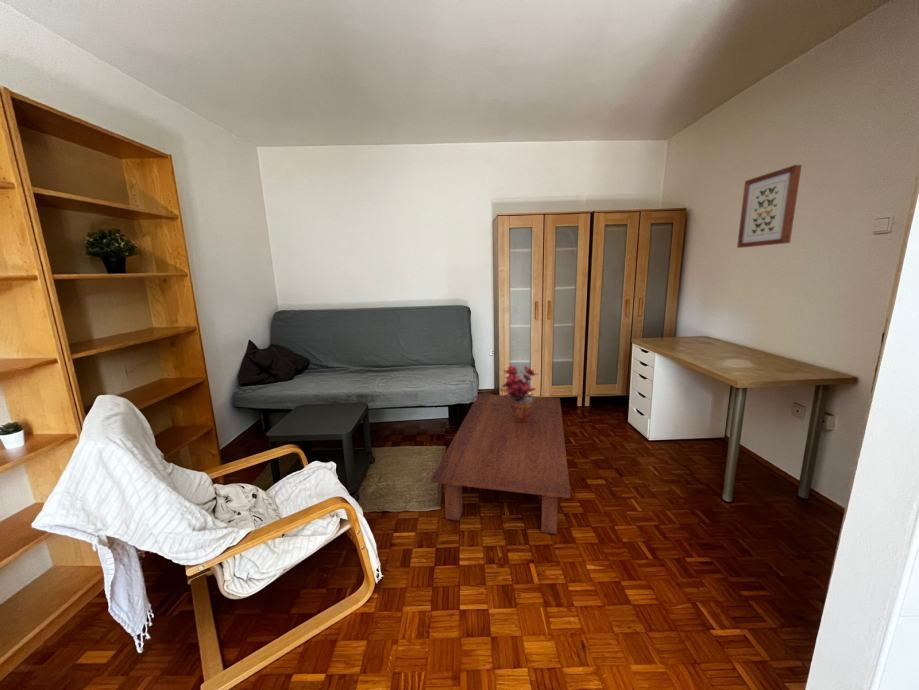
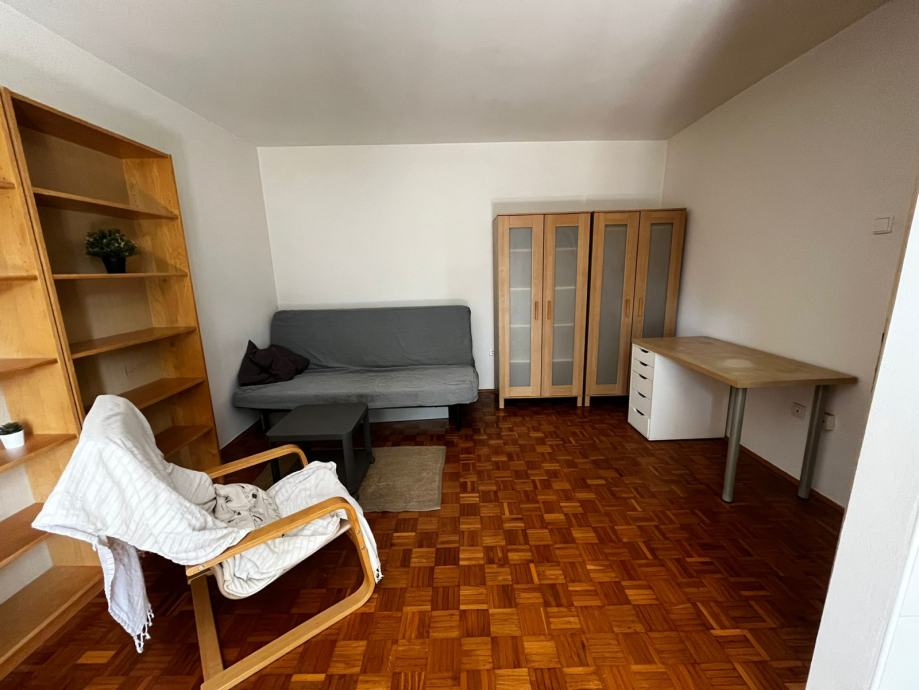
- coffee table [430,393,572,535]
- potted plant [498,364,539,423]
- wall art [736,164,803,249]
